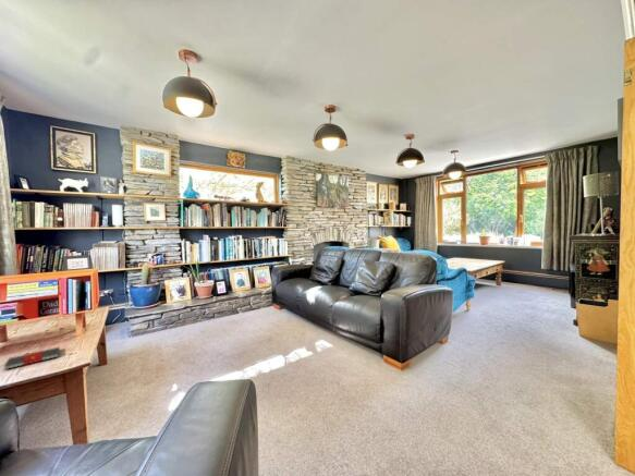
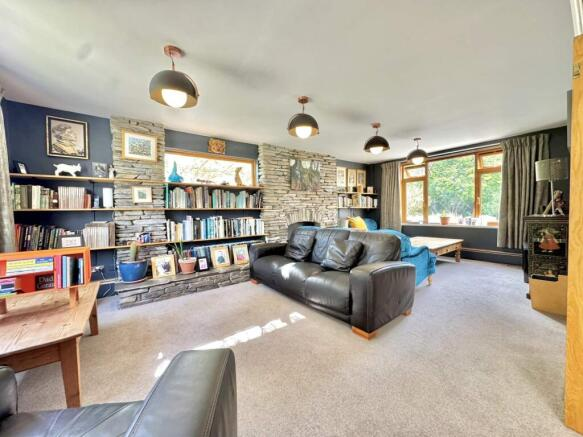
- book [3,346,61,370]
